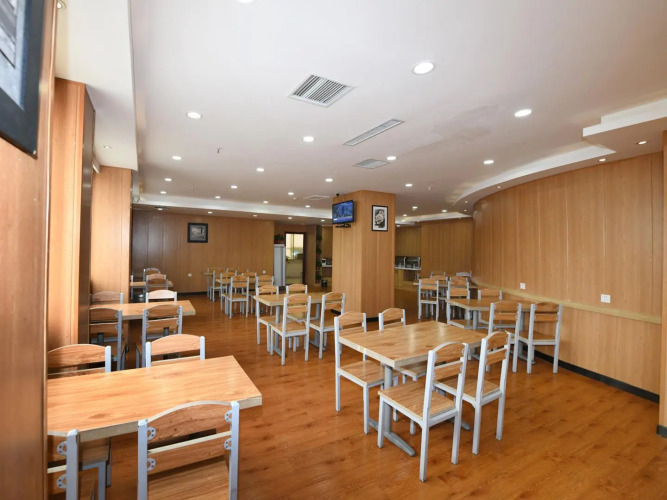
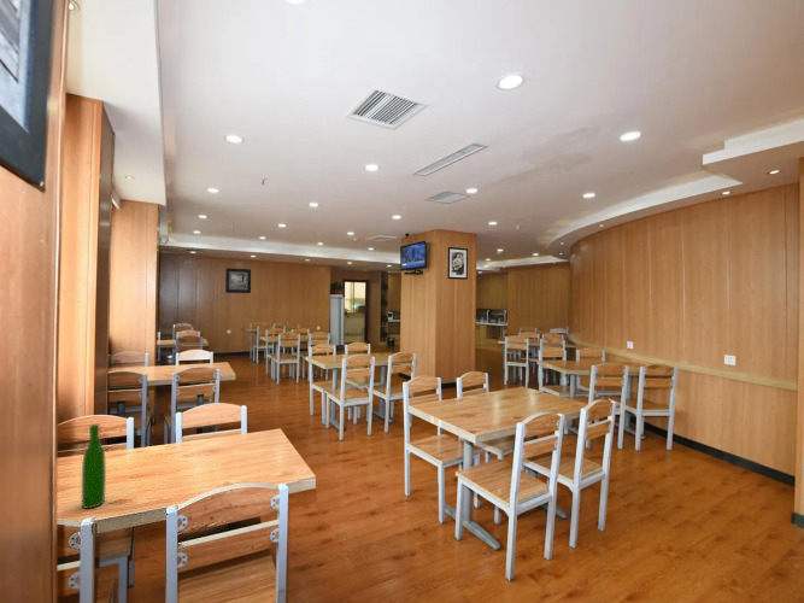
+ wine bottle [81,423,107,510]
